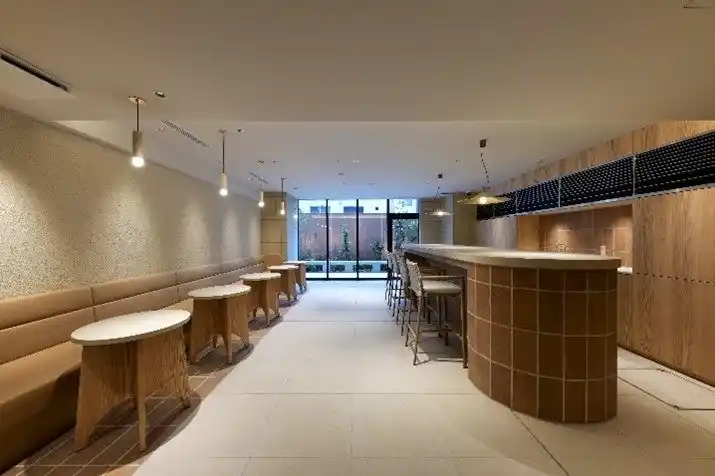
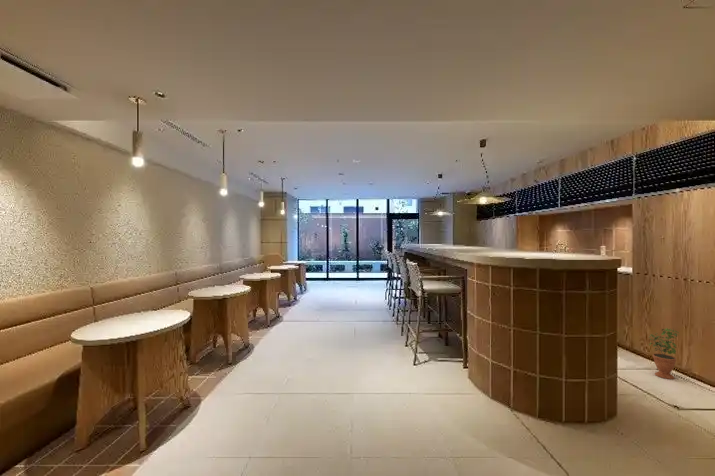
+ potted plant [648,327,680,380]
